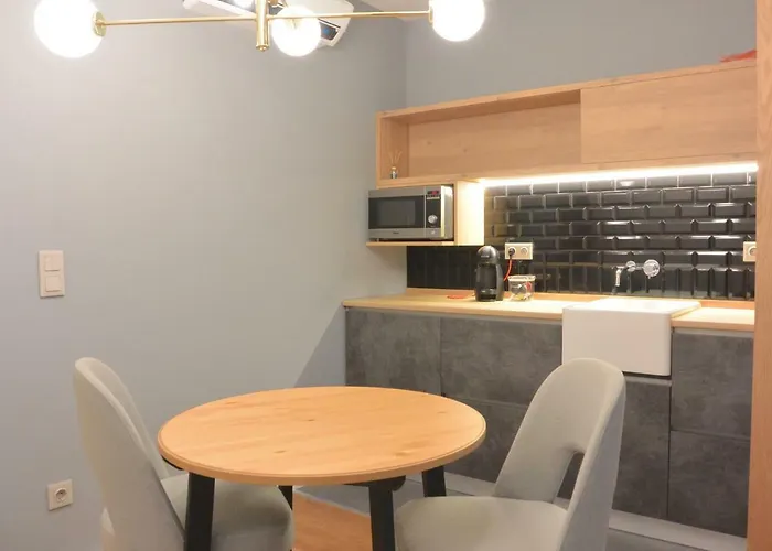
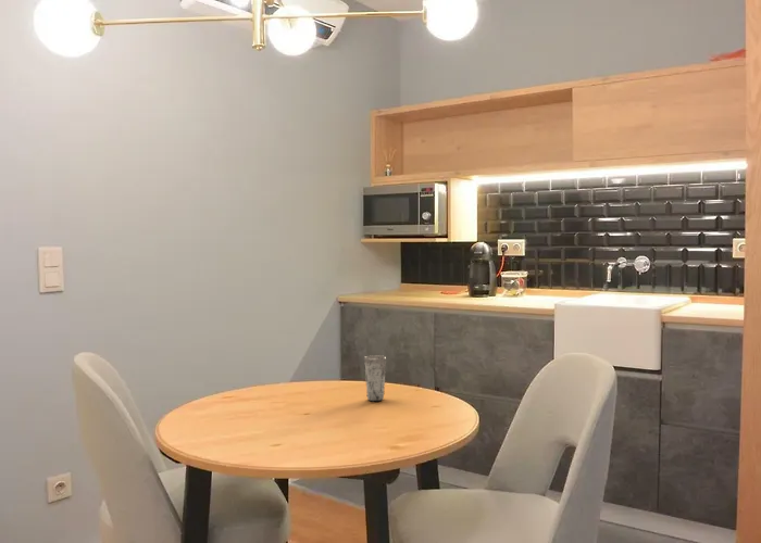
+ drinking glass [363,354,387,402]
